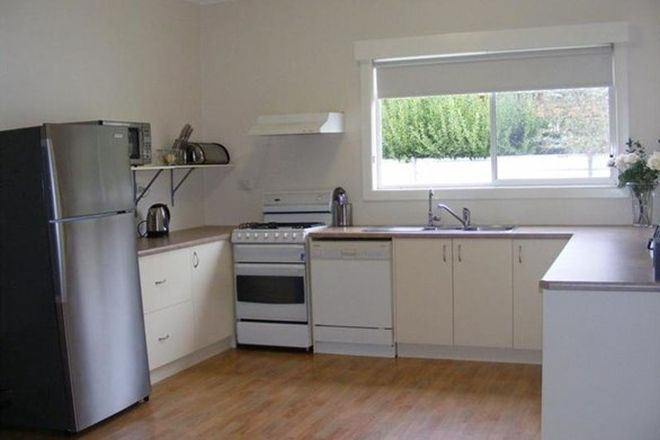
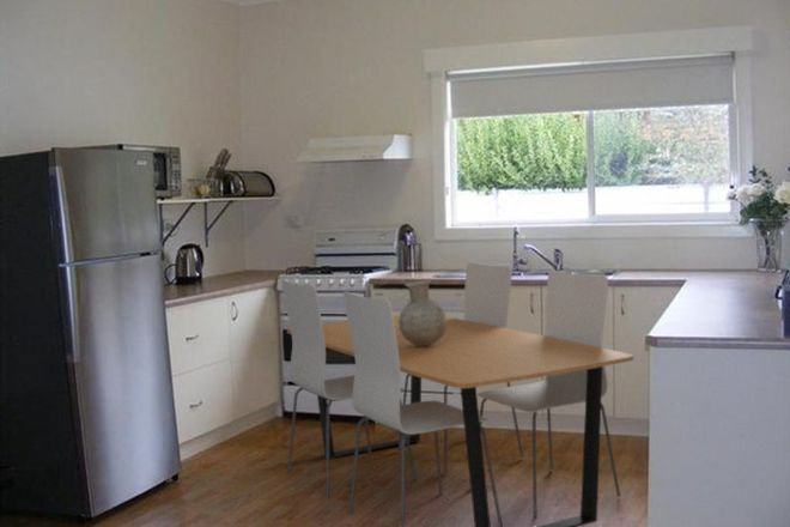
+ vase [399,279,446,346]
+ dining table [280,261,634,527]
